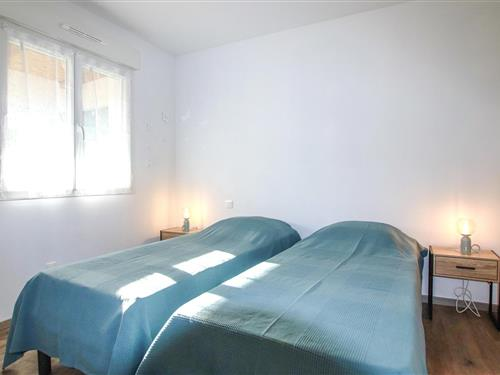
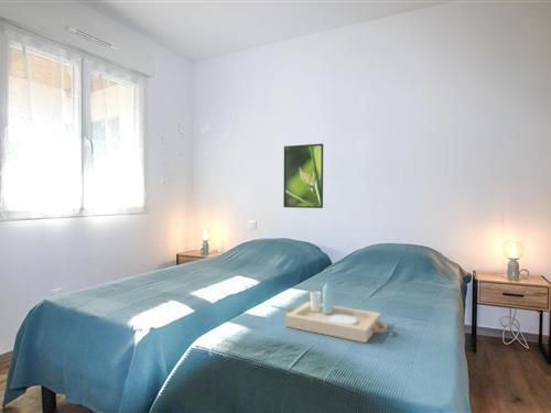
+ serving tray [284,281,388,344]
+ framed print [282,143,324,209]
